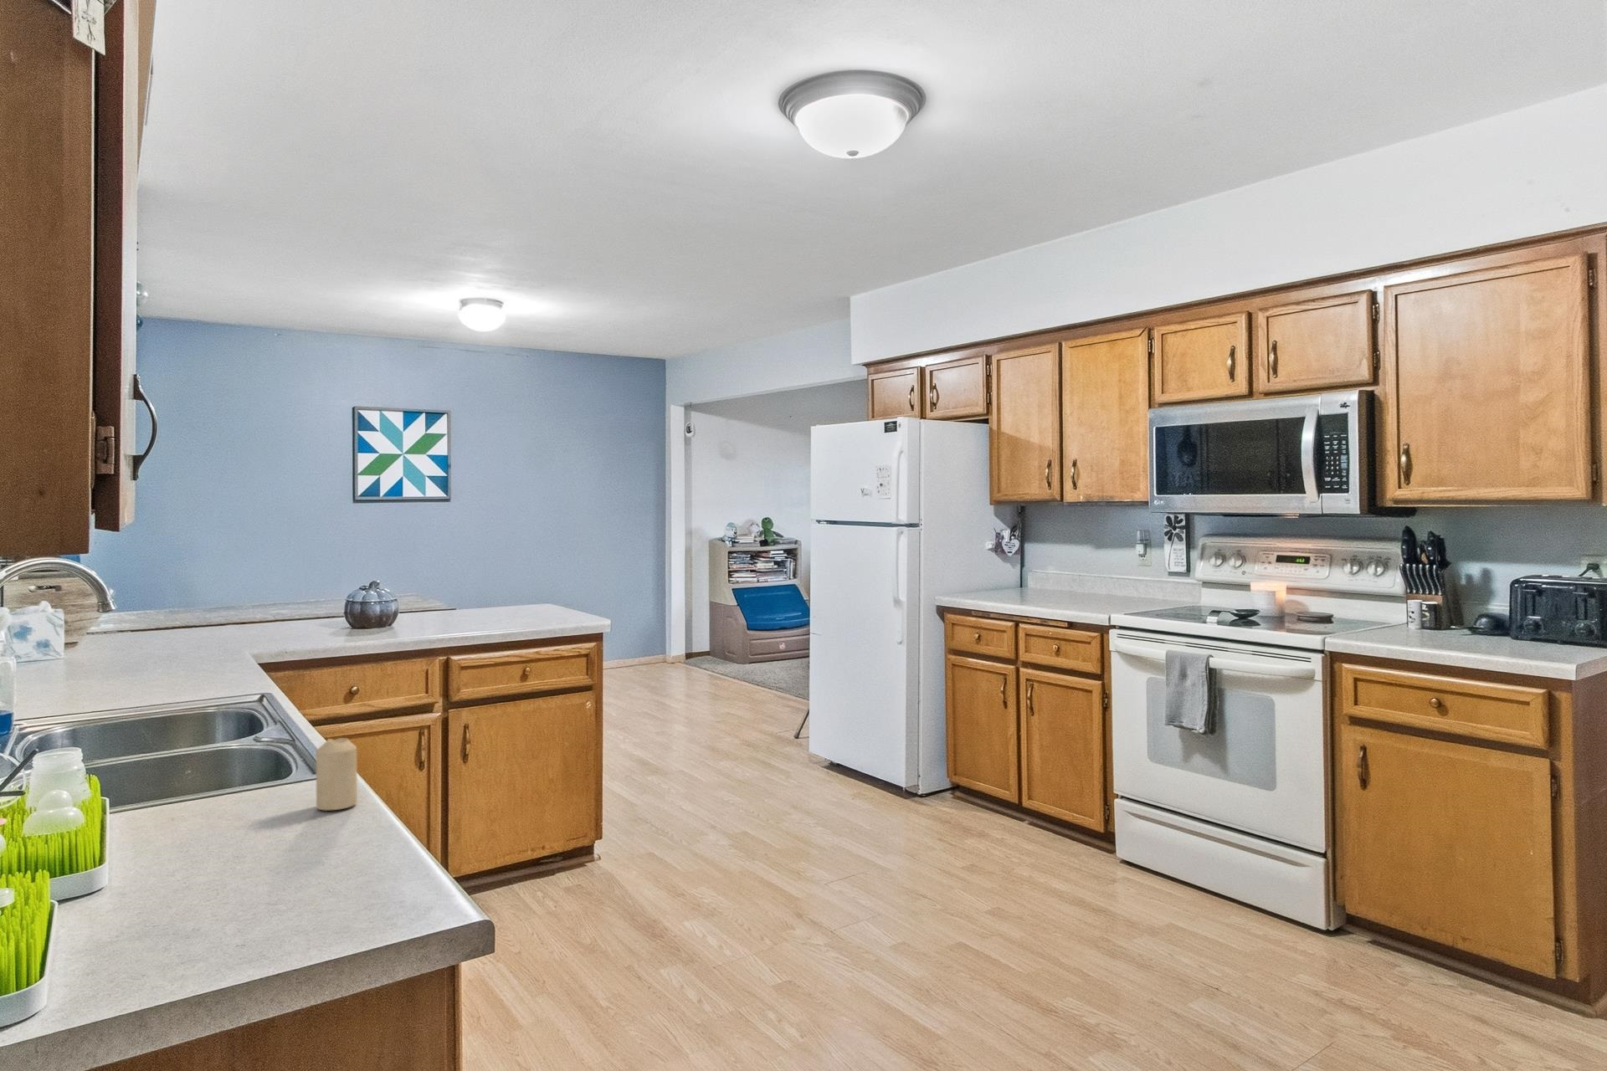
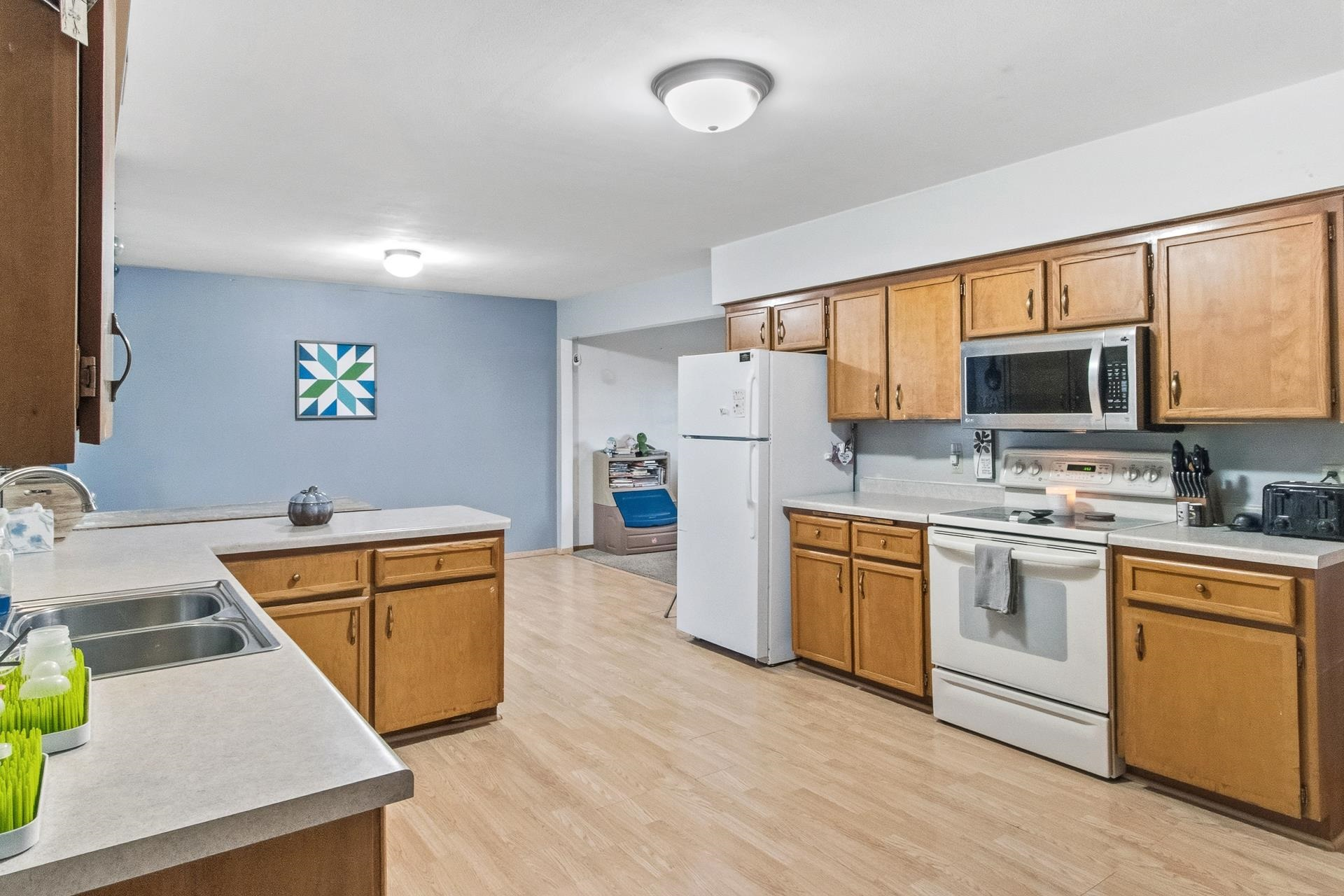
- candle [314,738,359,812]
